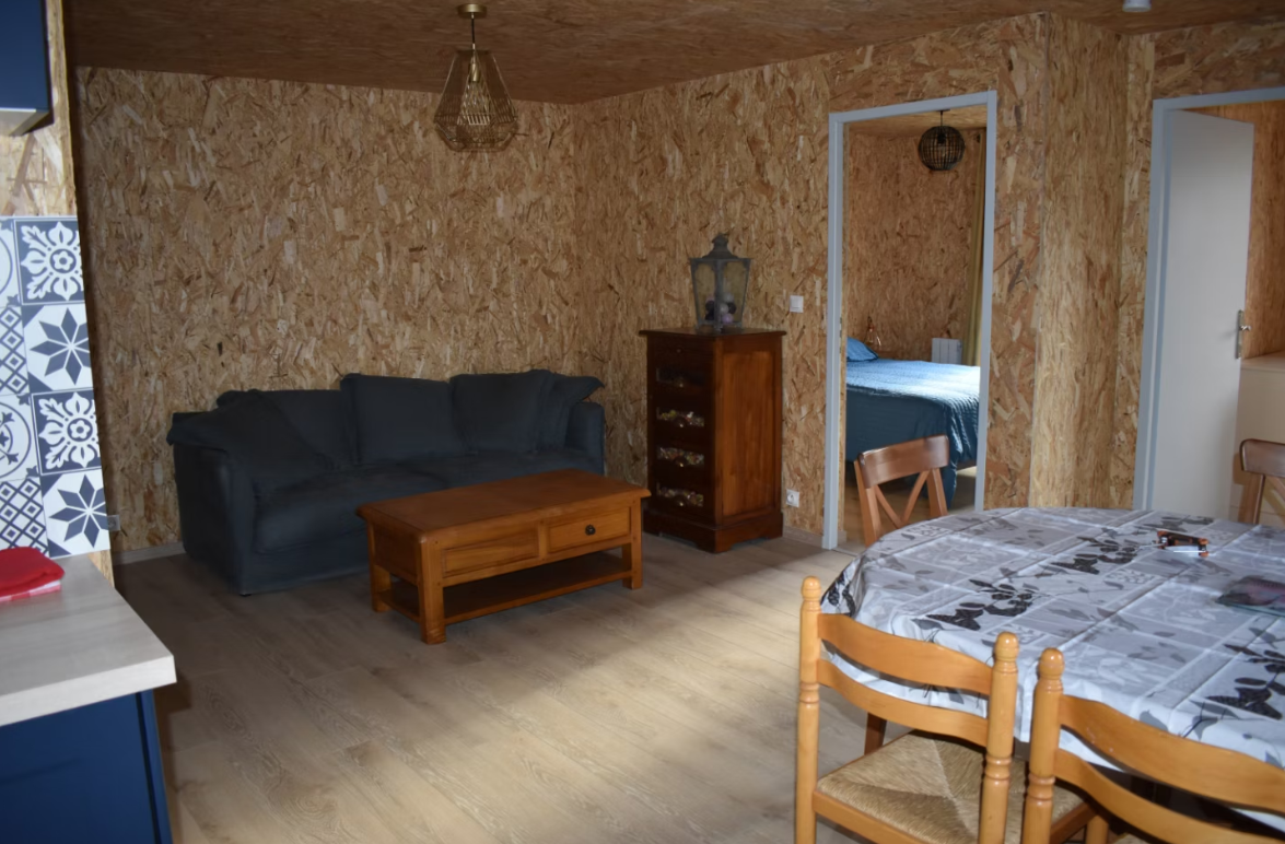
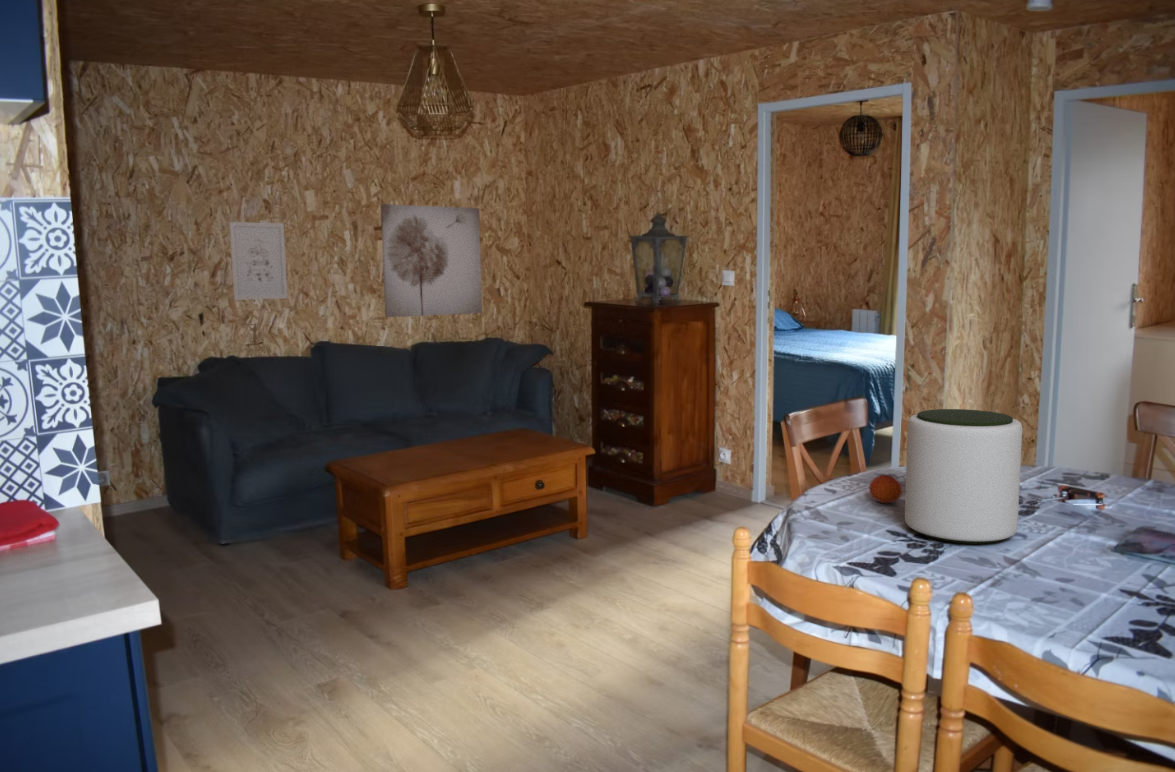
+ fruit [868,473,903,504]
+ plant pot [904,408,1023,545]
+ wall art [380,203,483,318]
+ wall art [228,221,289,301]
